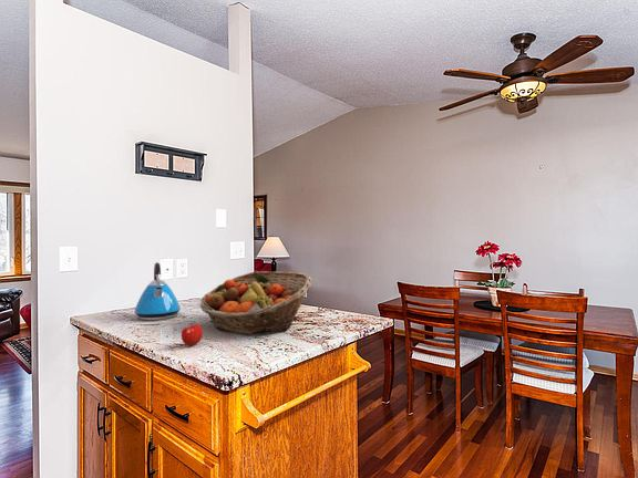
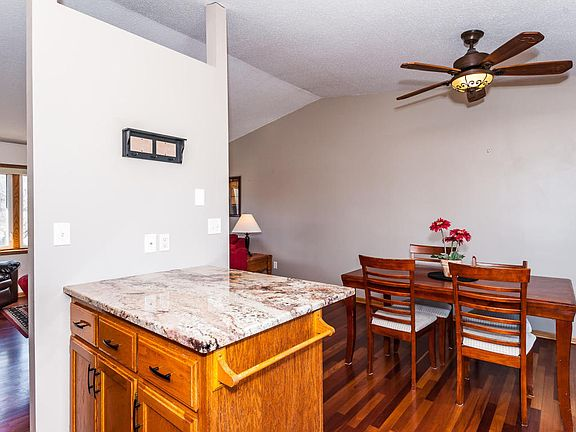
- apple [181,322,204,347]
- fruit basket [199,270,312,335]
- kettle [133,261,182,321]
